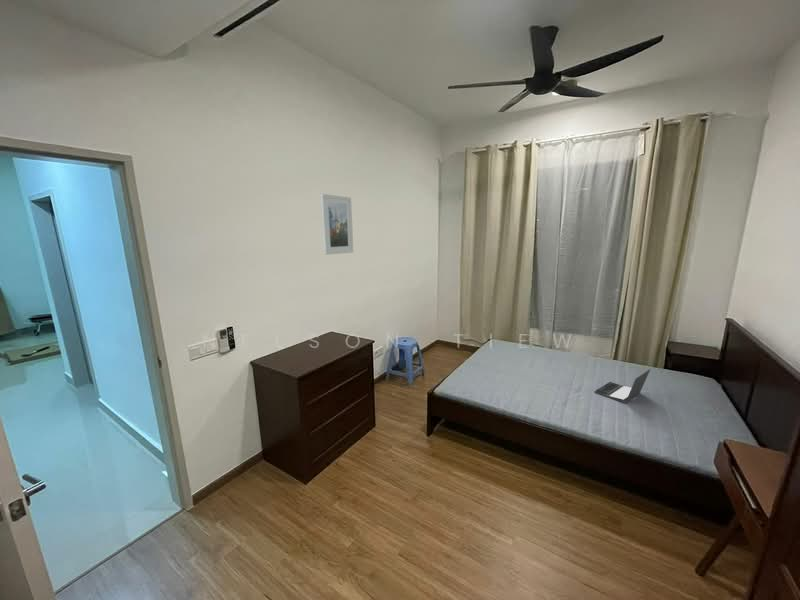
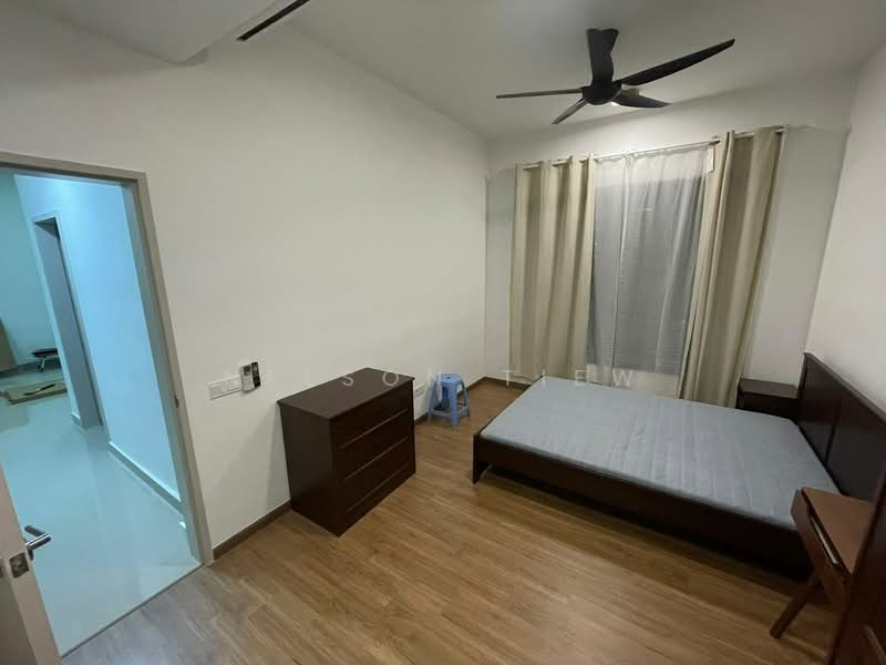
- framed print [320,193,354,256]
- laptop [594,368,651,404]
